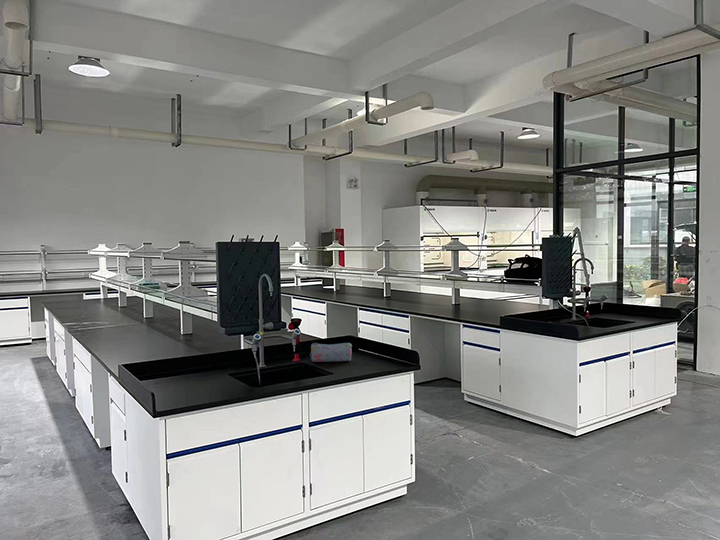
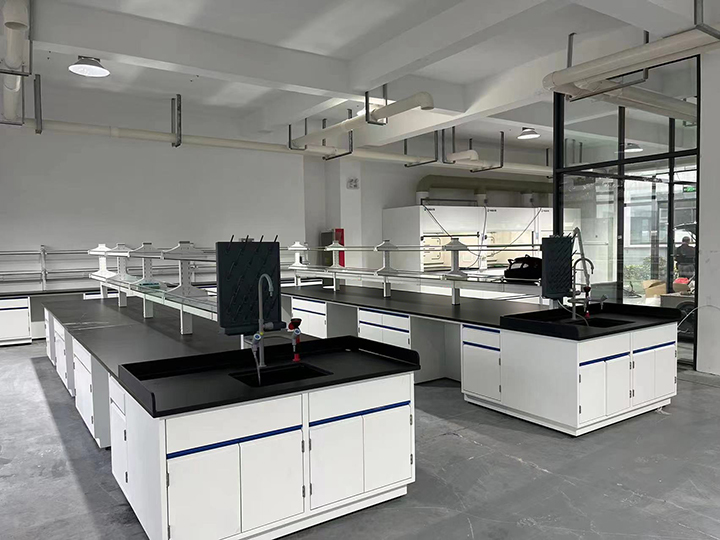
- pencil case [309,342,353,363]
